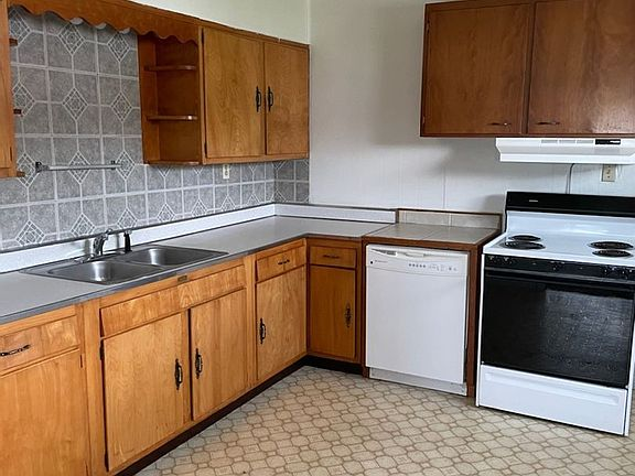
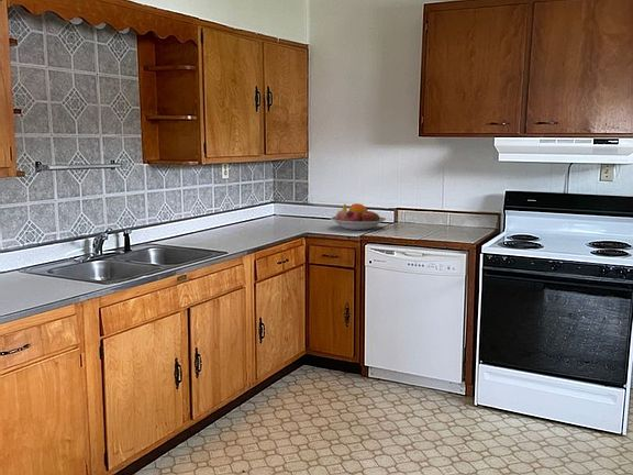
+ fruit bowl [329,202,387,231]
